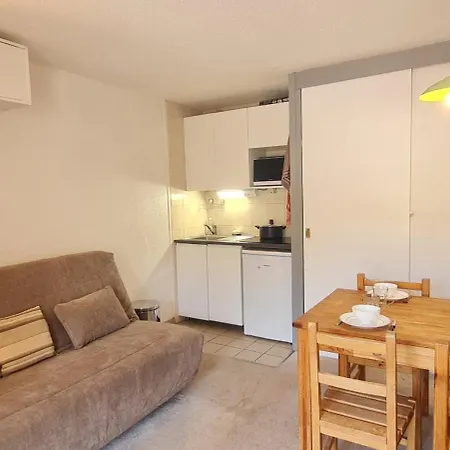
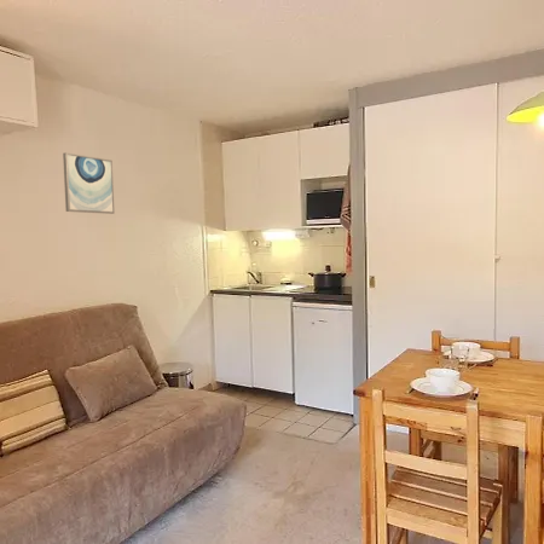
+ wall art [62,152,115,215]
